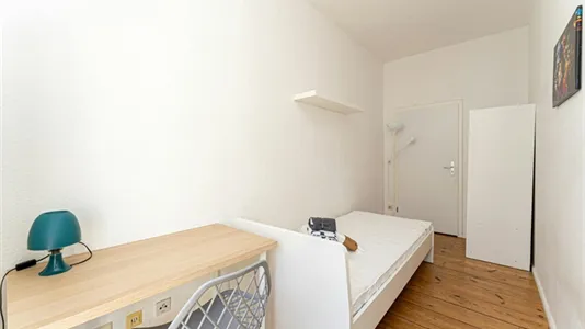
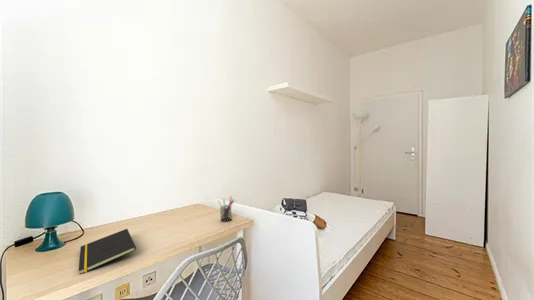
+ pen holder [217,196,235,223]
+ notepad [78,228,137,275]
